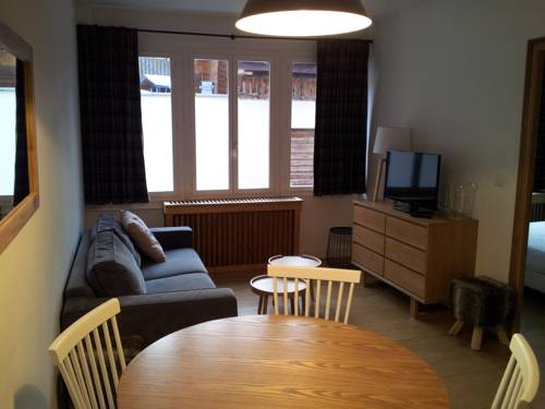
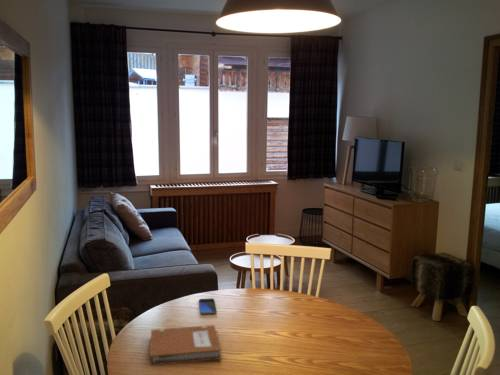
+ smartphone [198,297,218,315]
+ notebook [149,324,223,367]
